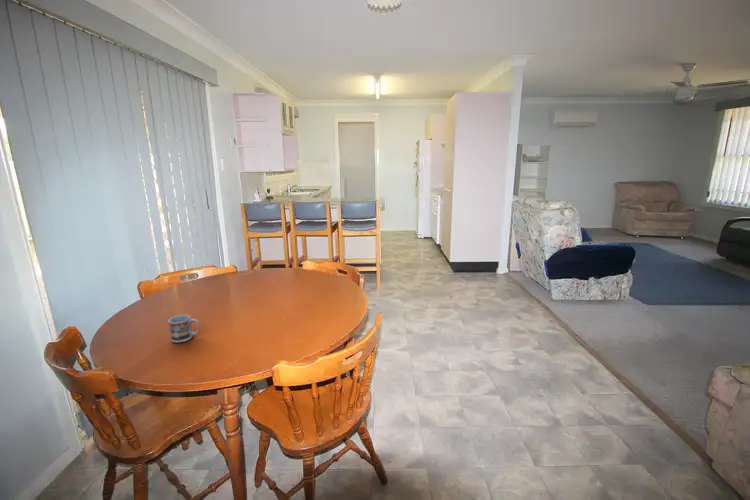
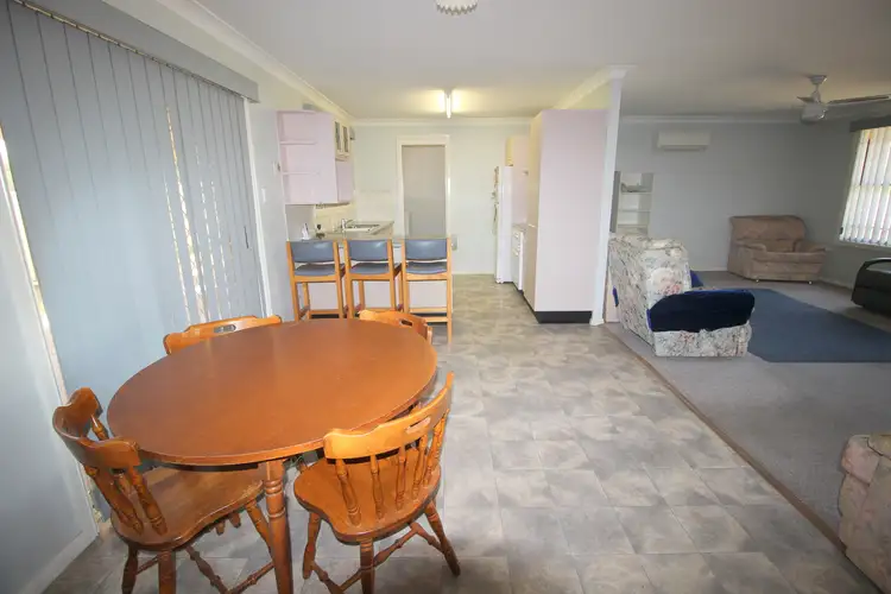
- cup [167,314,201,343]
